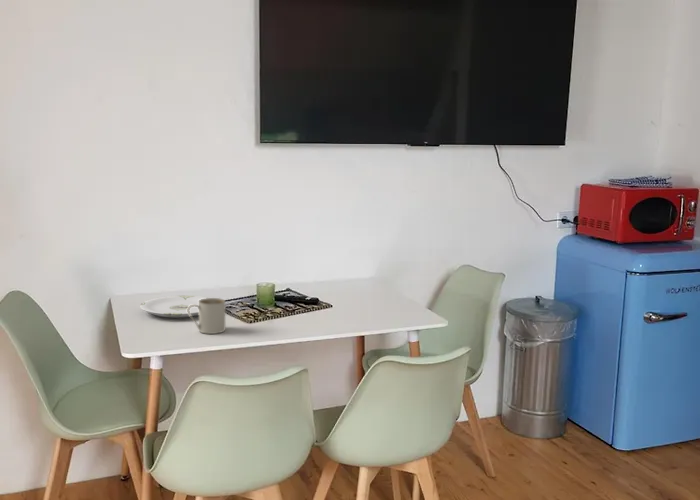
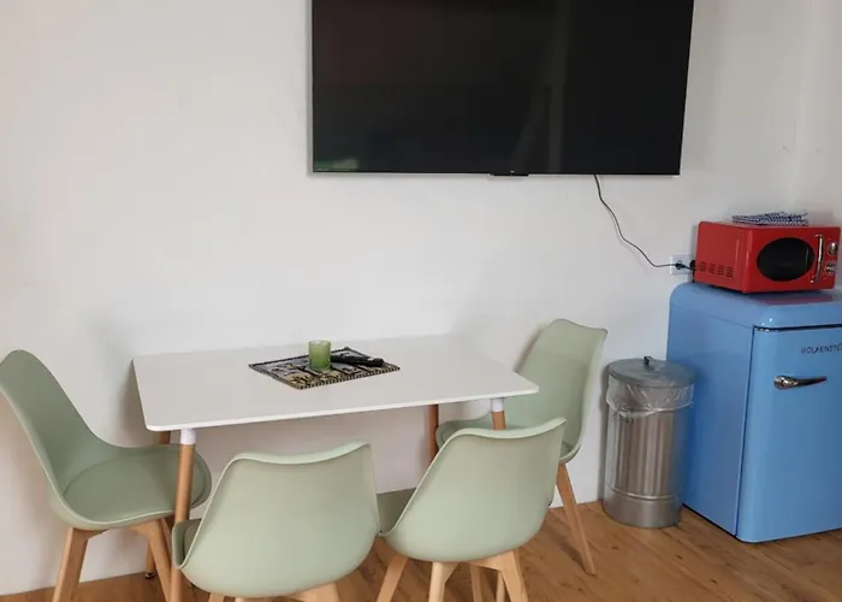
- mug [187,297,226,335]
- plate [139,295,209,319]
